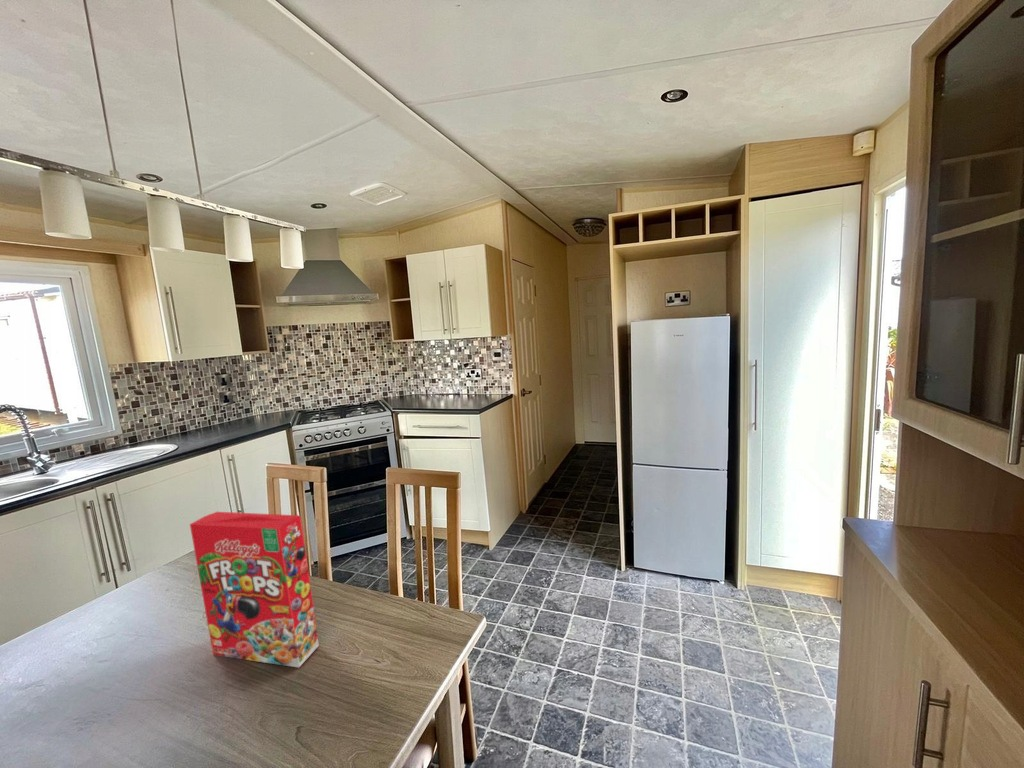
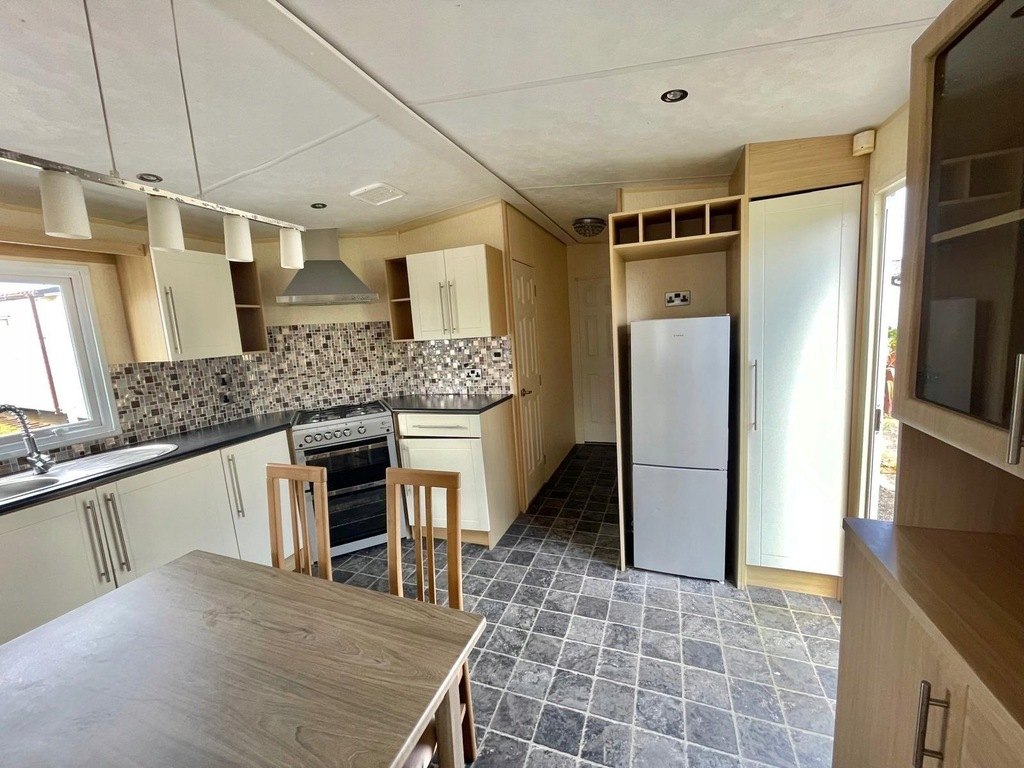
- cereal box [189,511,320,669]
